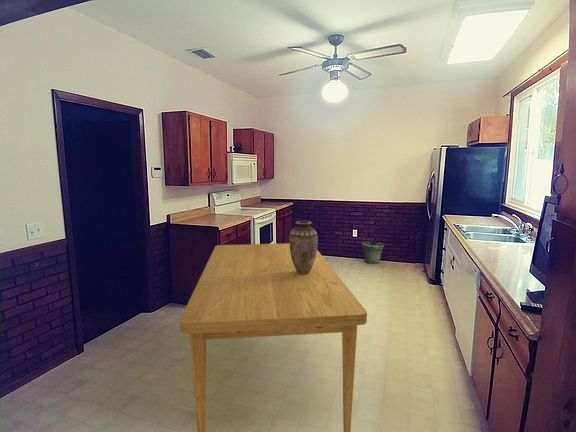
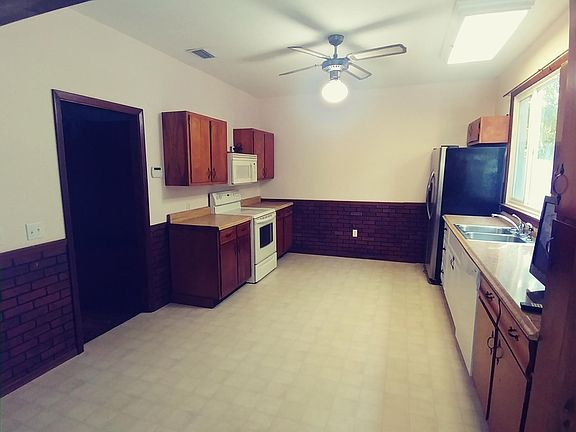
- dining table [179,243,368,432]
- vase [288,220,319,275]
- flower pot [361,240,385,265]
